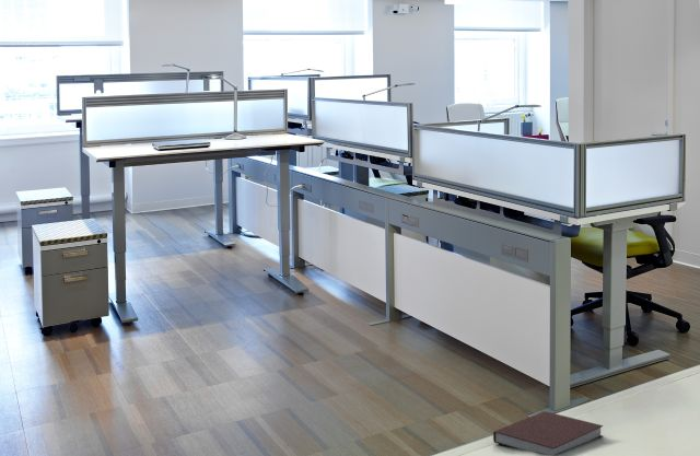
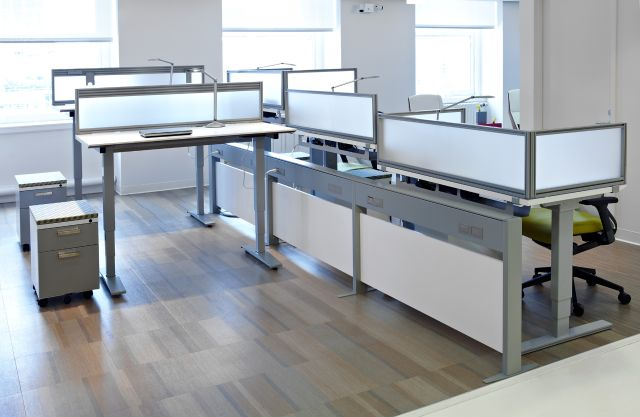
- notebook [492,410,604,456]
